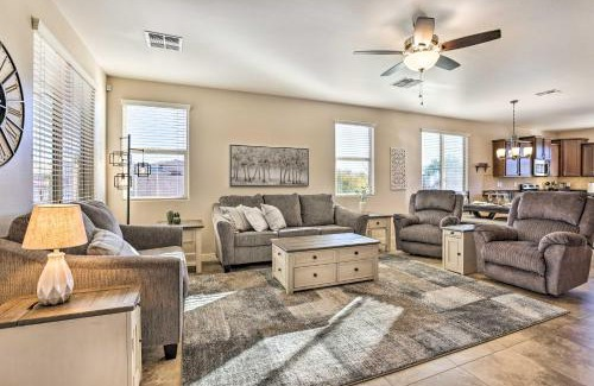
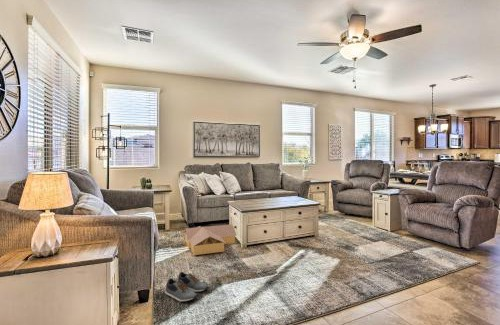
+ shoe [164,271,209,303]
+ house frame [183,223,238,256]
